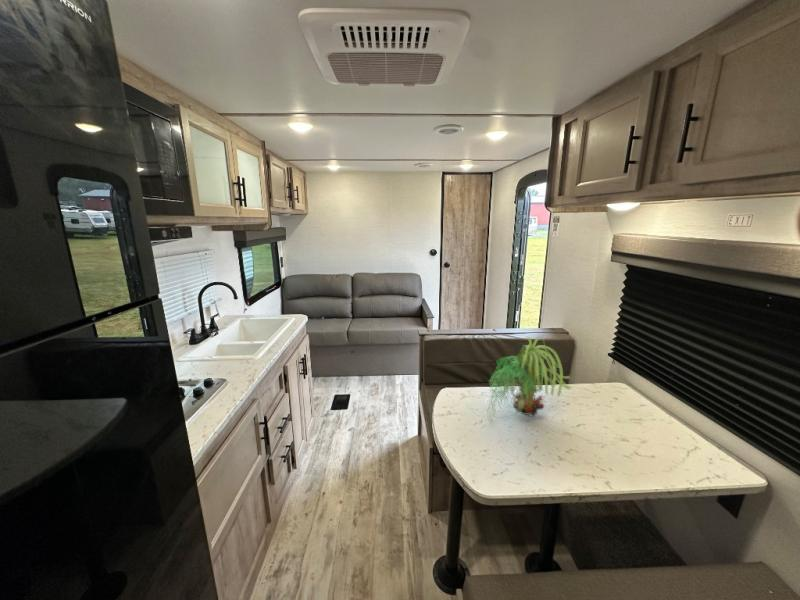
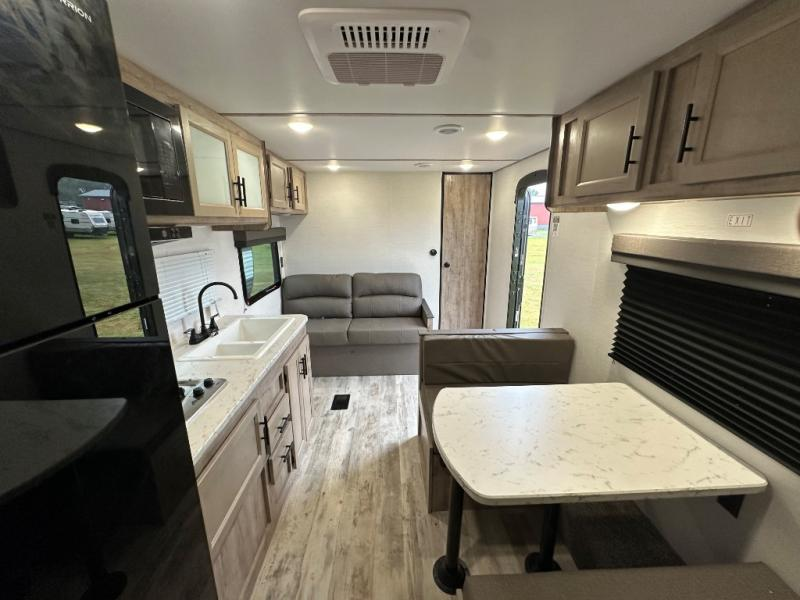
- plant [485,335,573,425]
